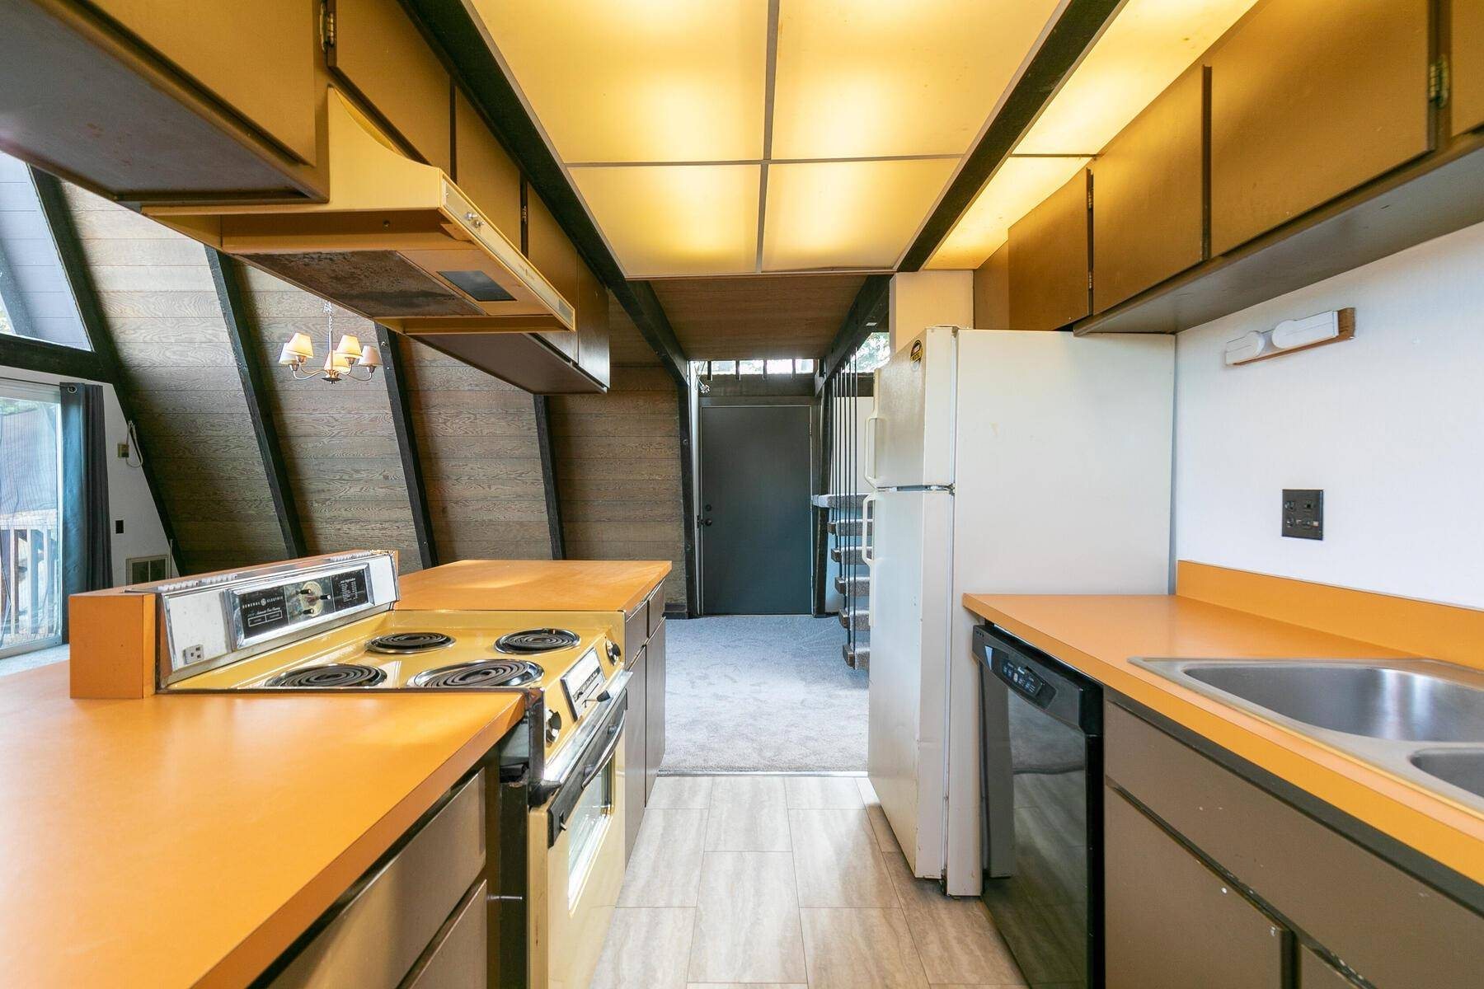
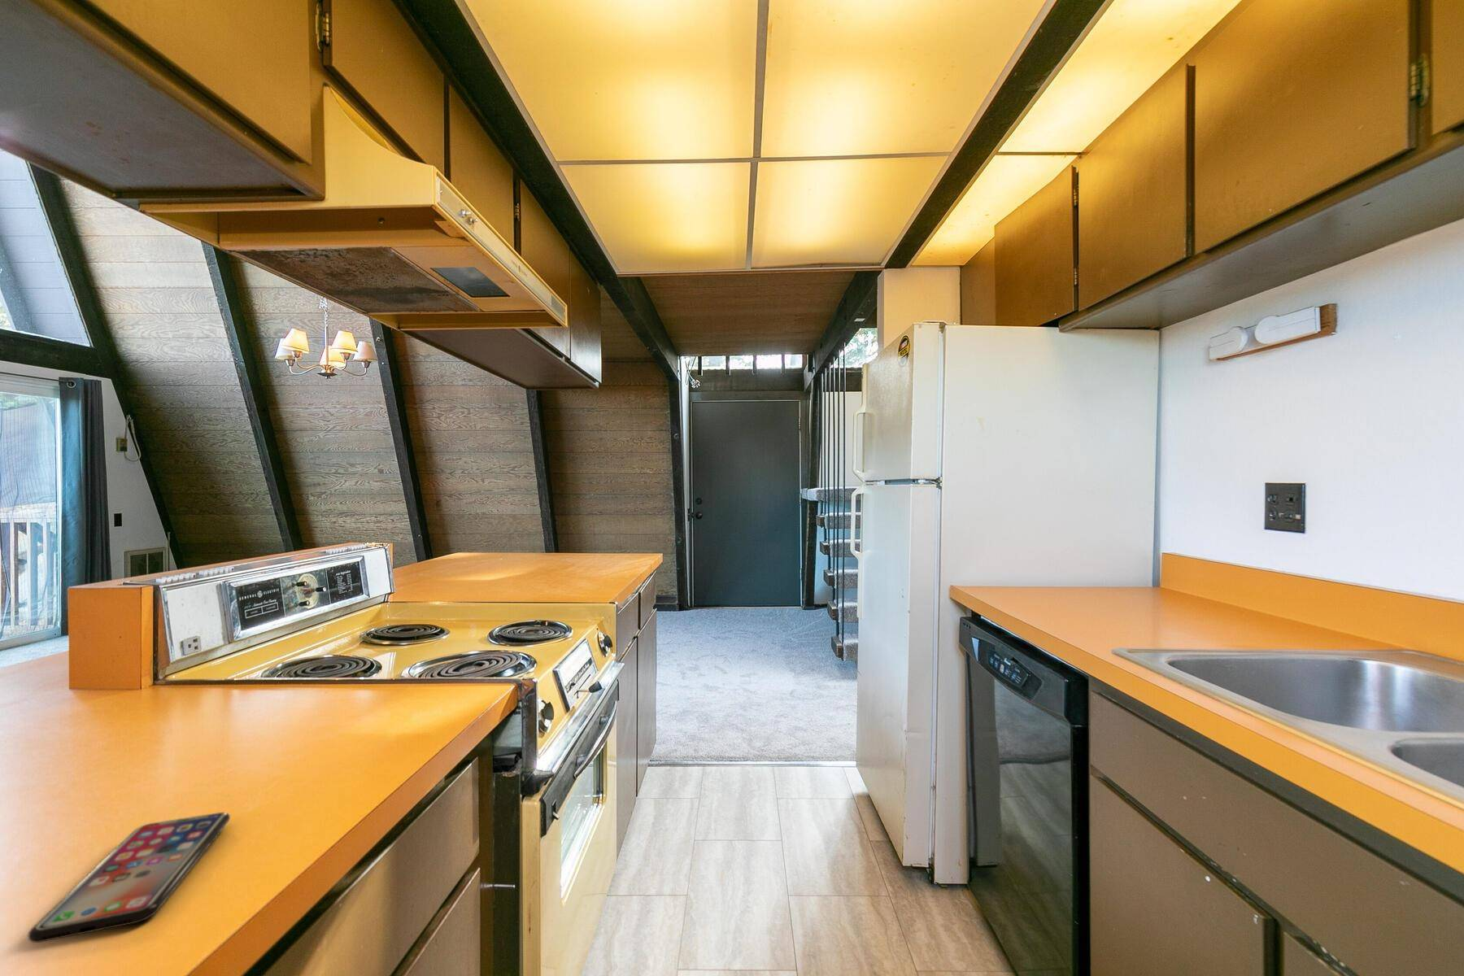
+ smartphone [27,812,231,943]
